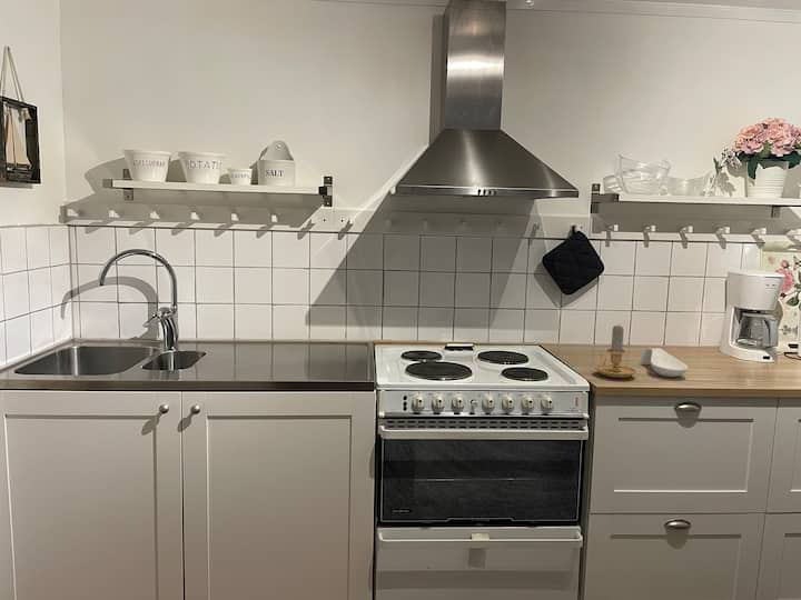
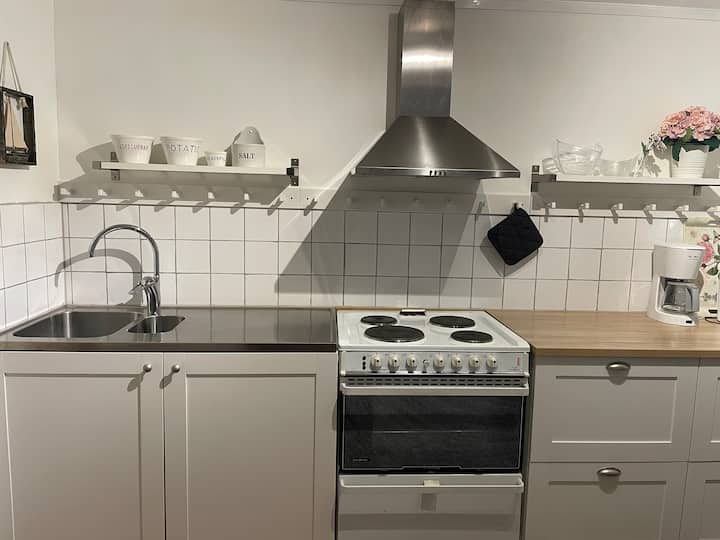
- spoon rest [640,347,689,378]
- candle [593,324,639,379]
